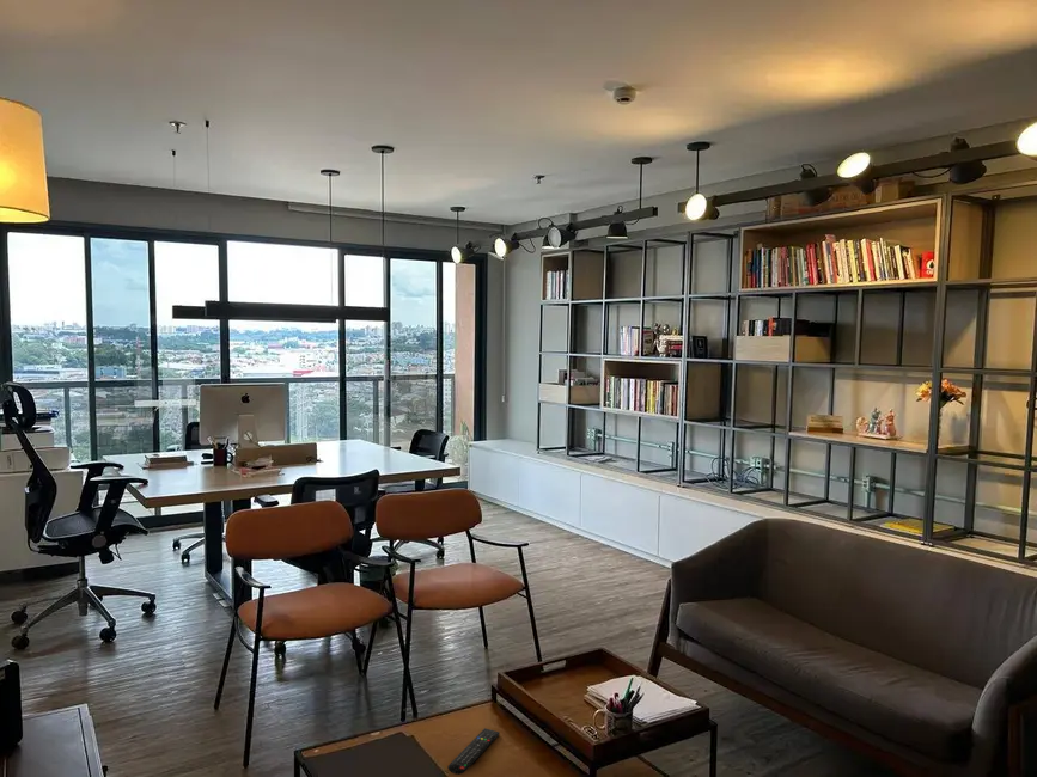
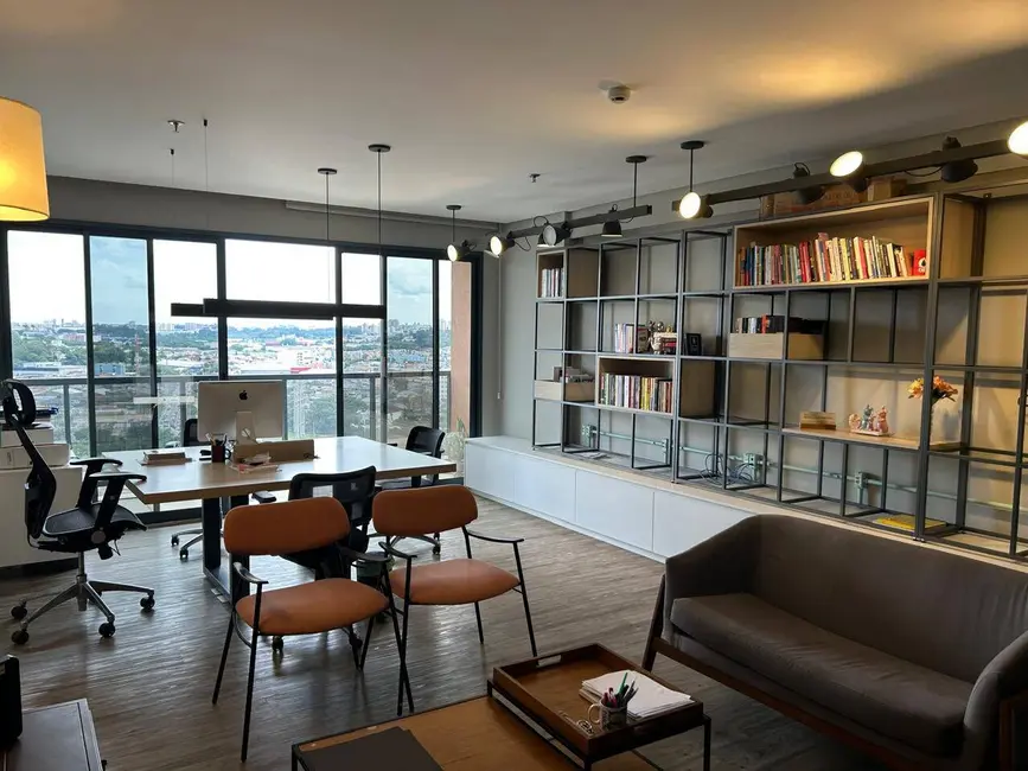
- remote control [446,727,501,776]
